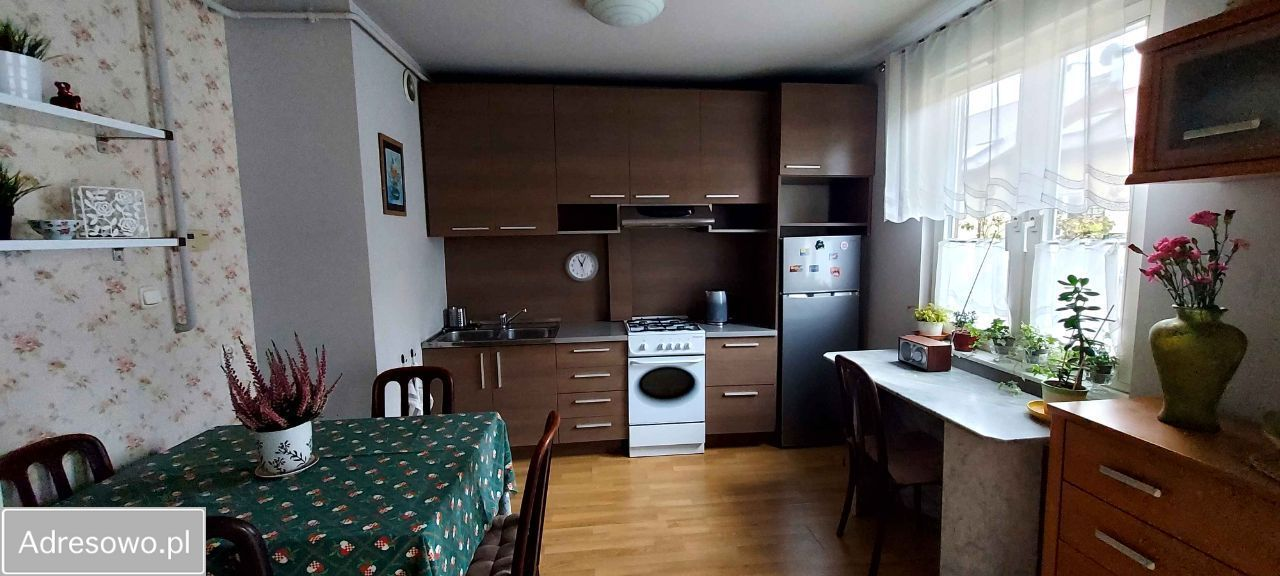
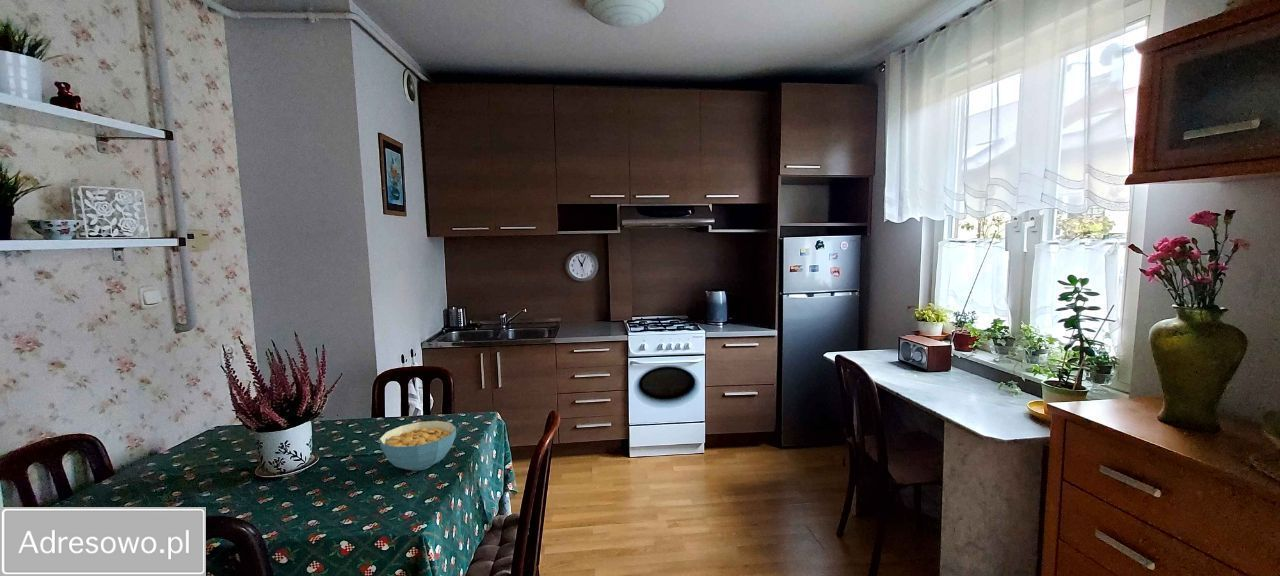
+ cereal bowl [378,420,457,472]
